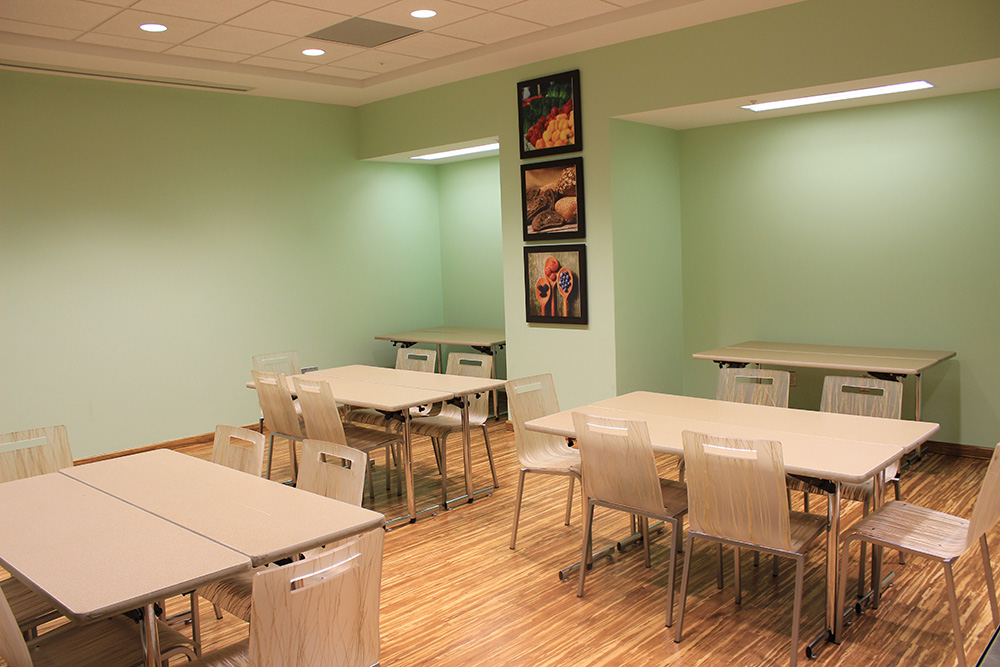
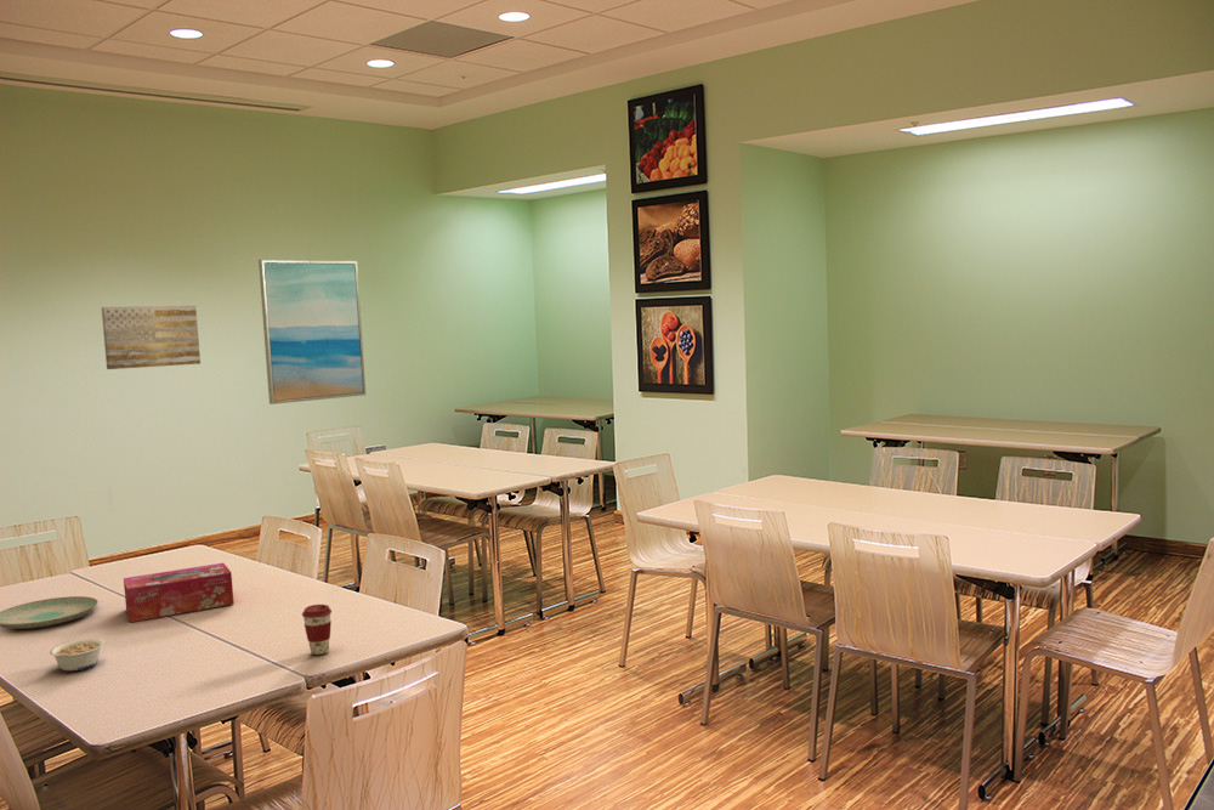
+ coffee cup [301,604,333,656]
+ tissue box [123,562,236,623]
+ wall art [257,259,367,406]
+ wall art [101,305,202,370]
+ plate [0,595,100,630]
+ legume [49,638,106,672]
